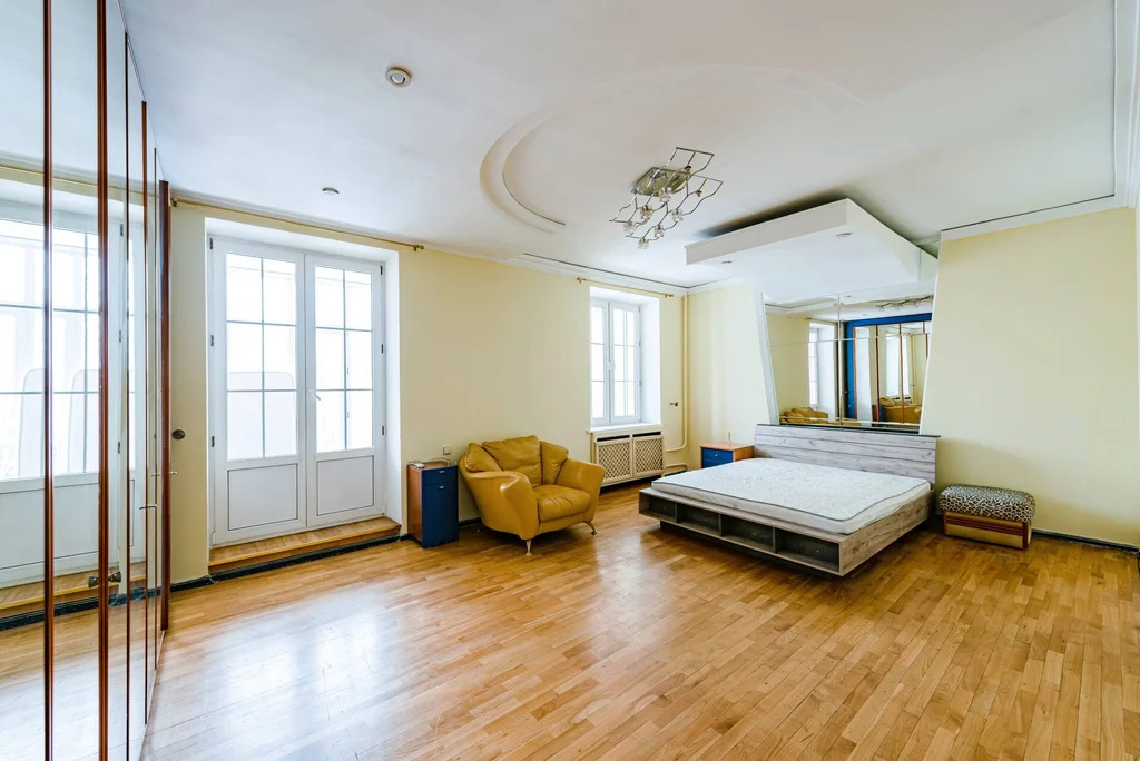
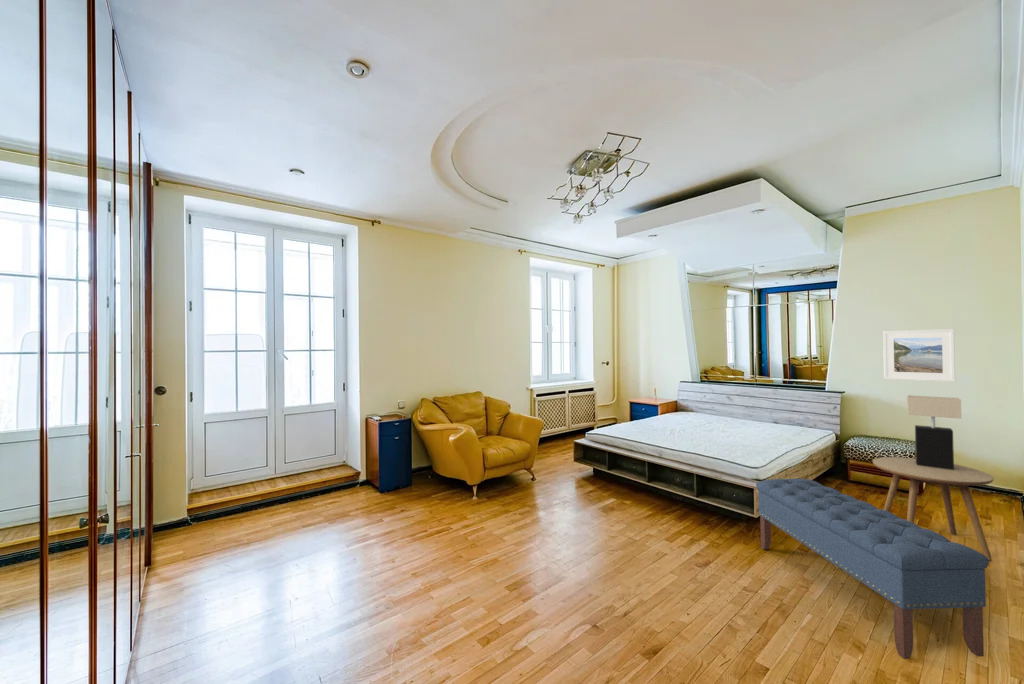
+ bench [755,478,990,660]
+ side table [872,456,995,563]
+ table lamp [906,394,962,470]
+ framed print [882,328,956,383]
